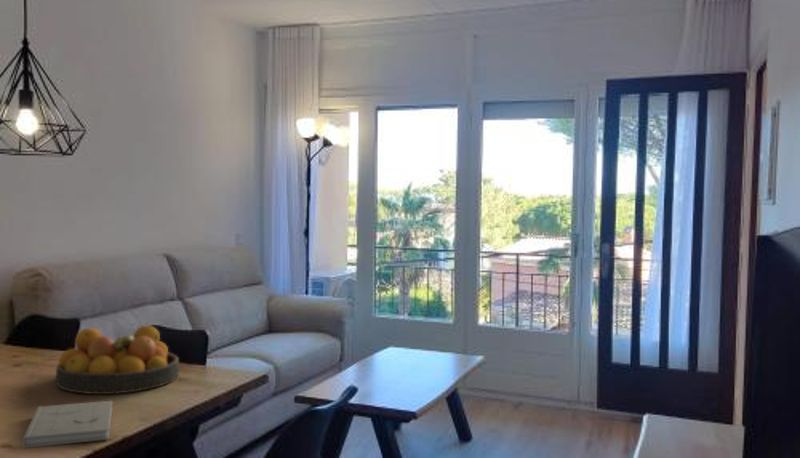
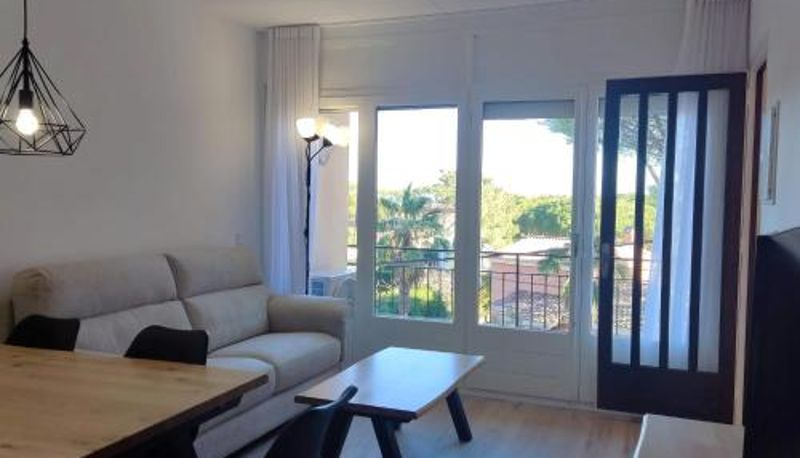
- fruit bowl [55,324,180,395]
- book [22,400,113,449]
